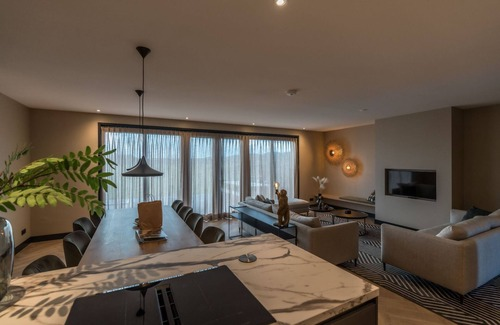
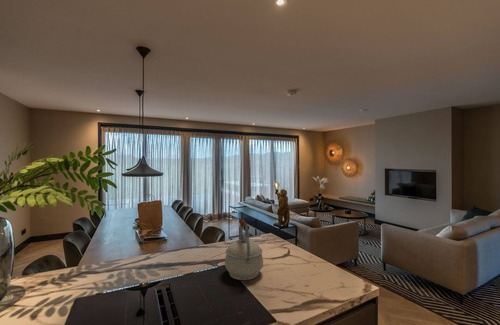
+ kettle [224,217,264,281]
